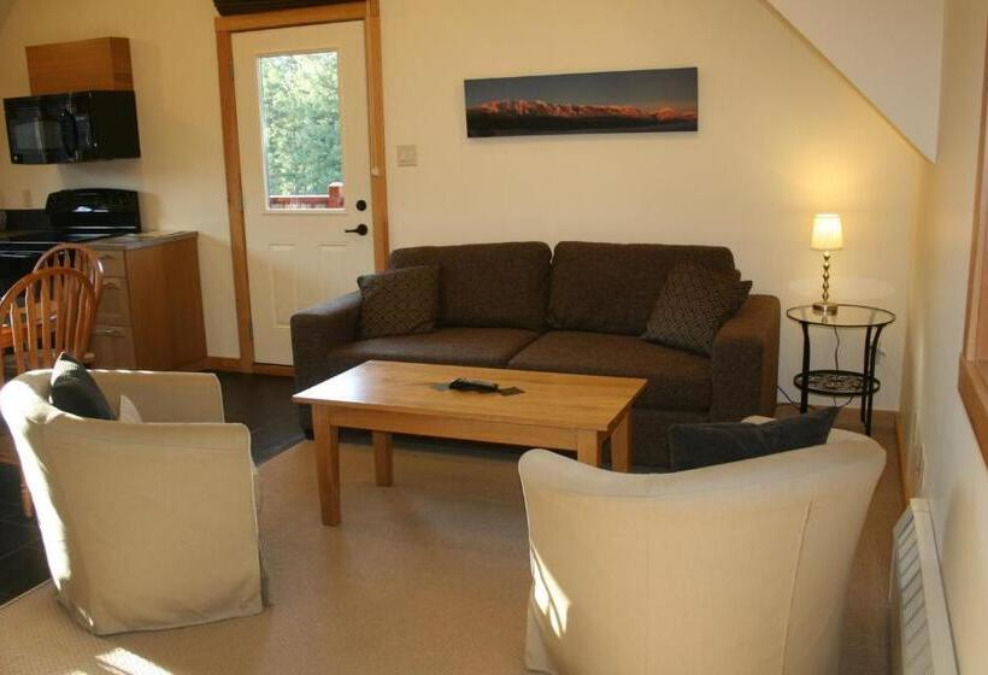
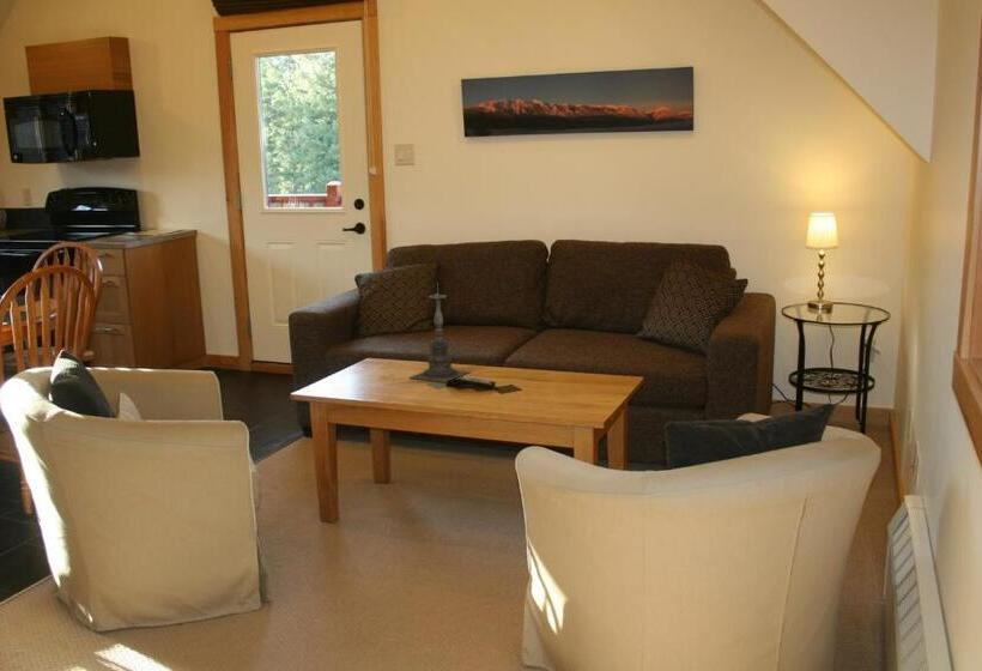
+ candle holder [410,280,472,383]
